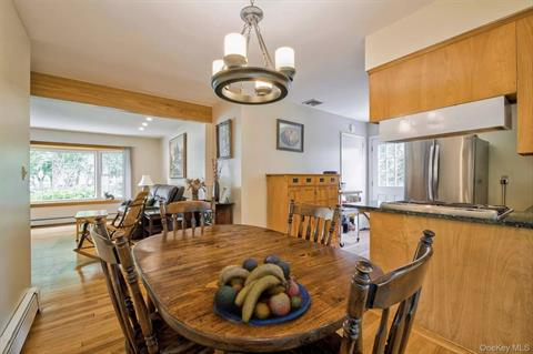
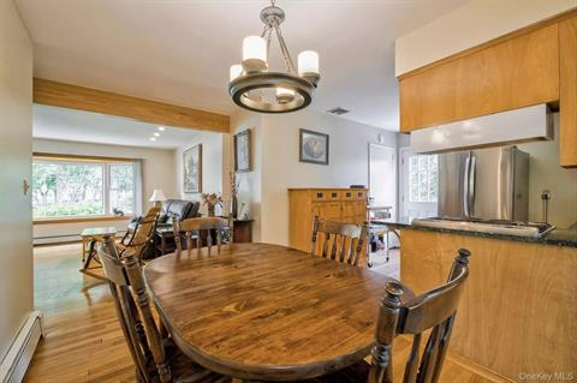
- fruit bowl [213,253,312,327]
